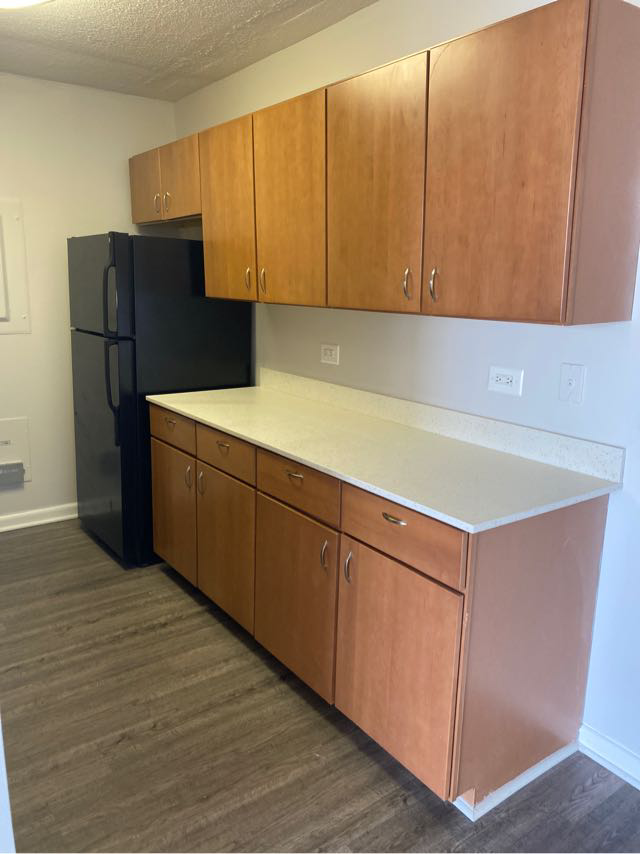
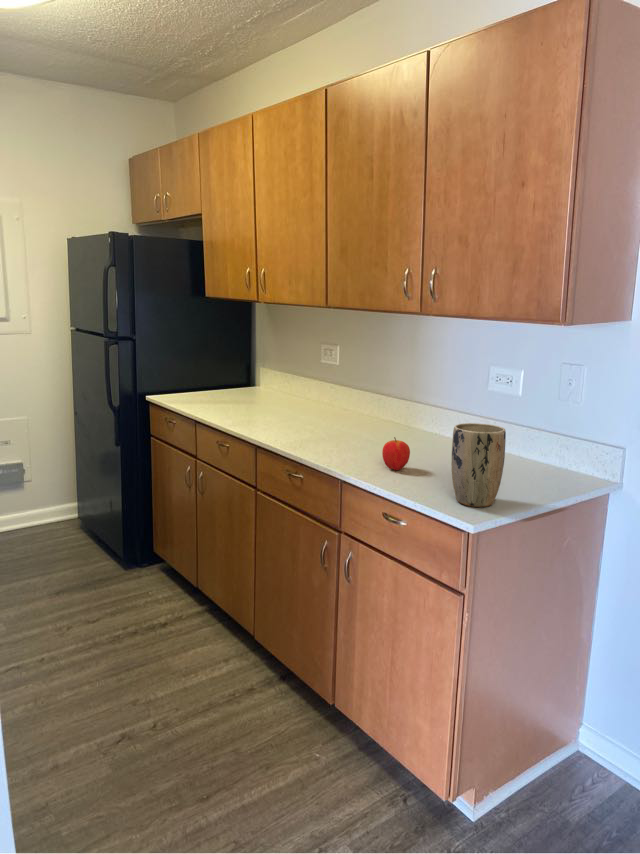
+ plant pot [450,422,507,508]
+ apple [381,436,411,471]
